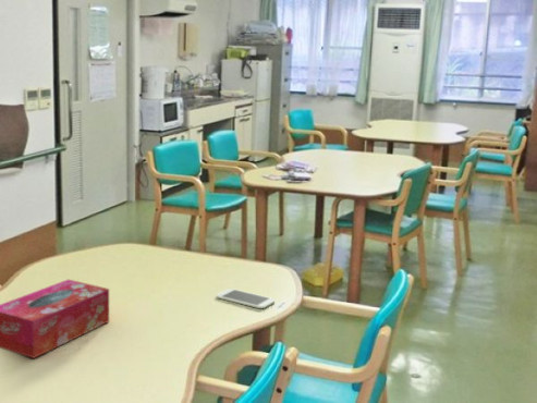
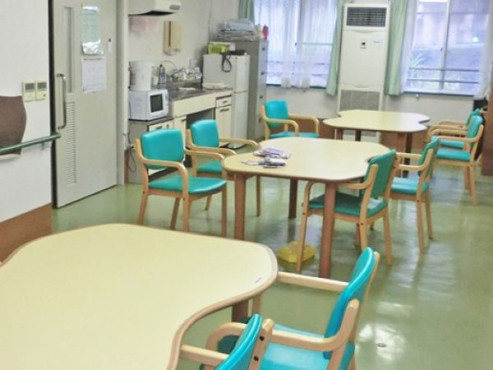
- tissue box [0,279,110,359]
- smartphone [216,288,276,309]
